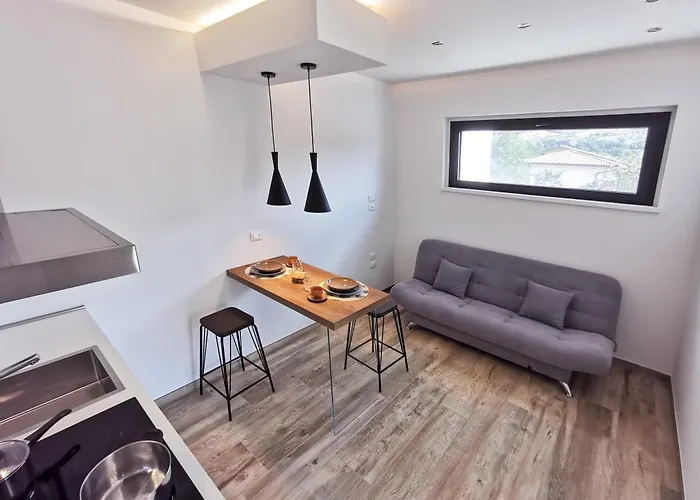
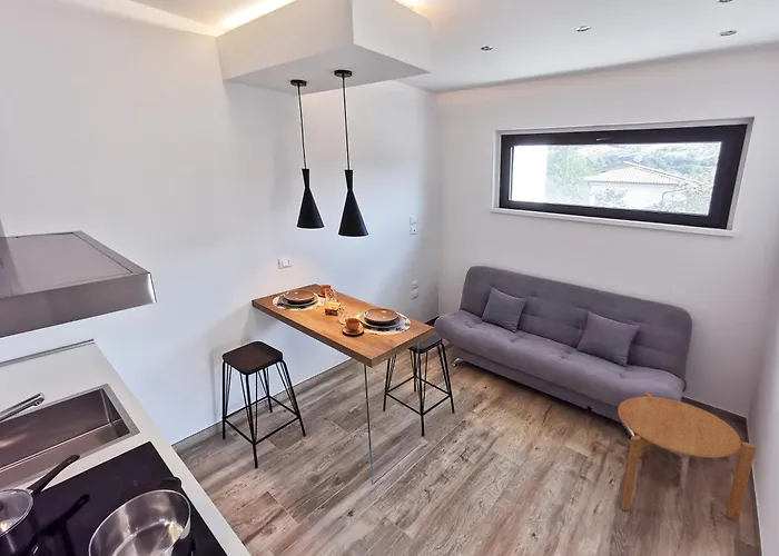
+ side table [617,391,757,522]
